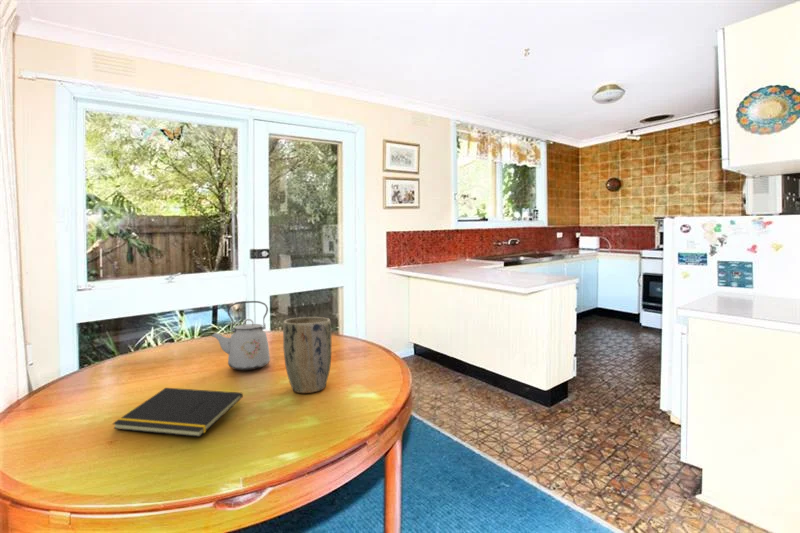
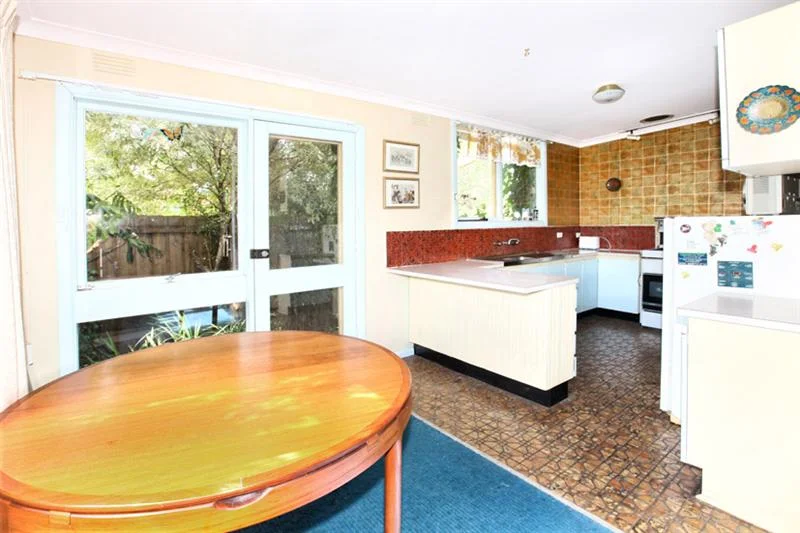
- notepad [111,387,244,438]
- kettle [210,300,271,371]
- plant pot [282,316,332,394]
